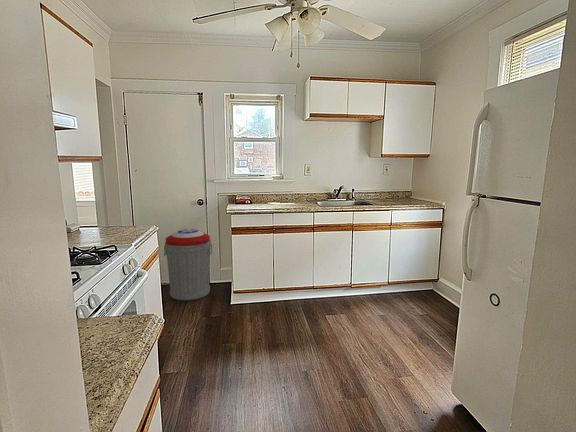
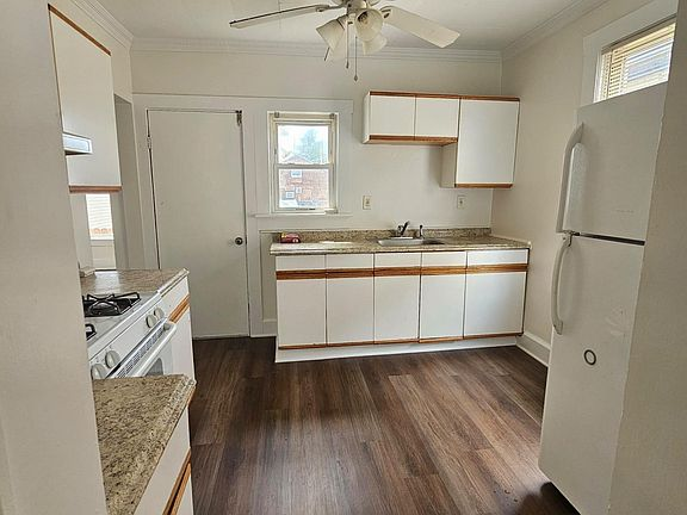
- trash can [163,228,213,301]
